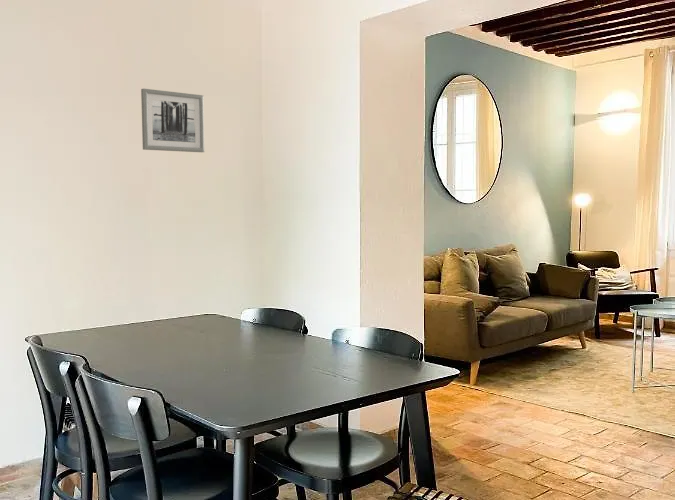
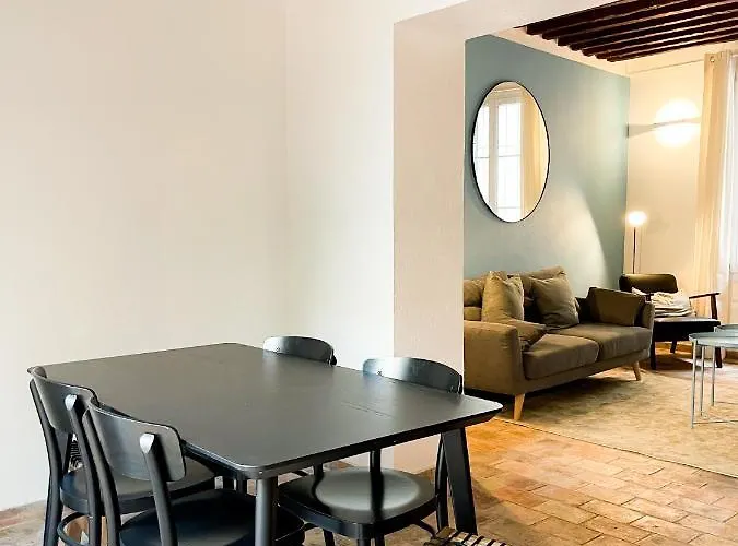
- wall art [140,88,205,153]
